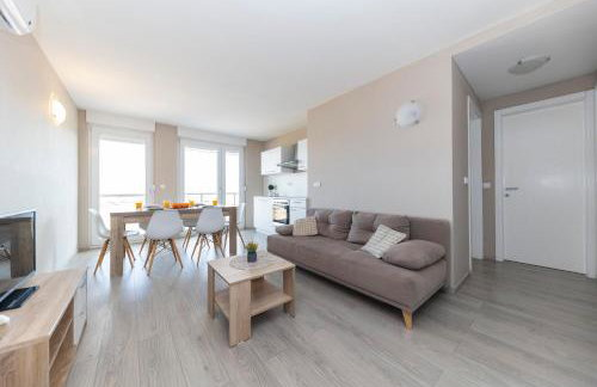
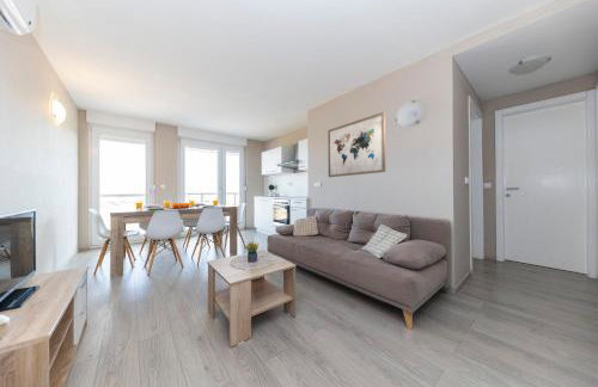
+ wall art [327,111,386,178]
